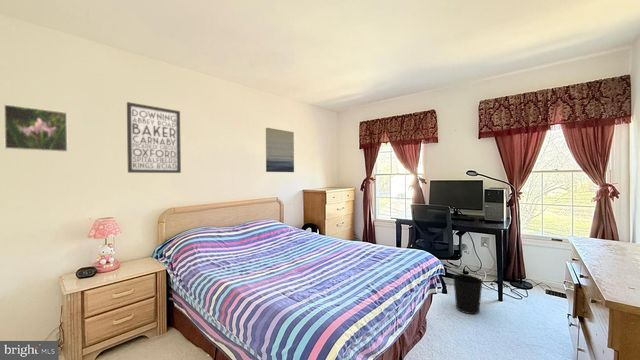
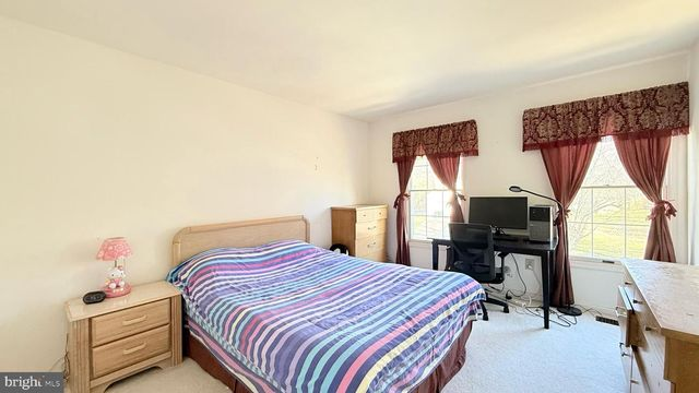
- wastebasket [452,273,484,315]
- wall art [265,127,295,173]
- wall art [126,101,182,174]
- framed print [3,103,69,153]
